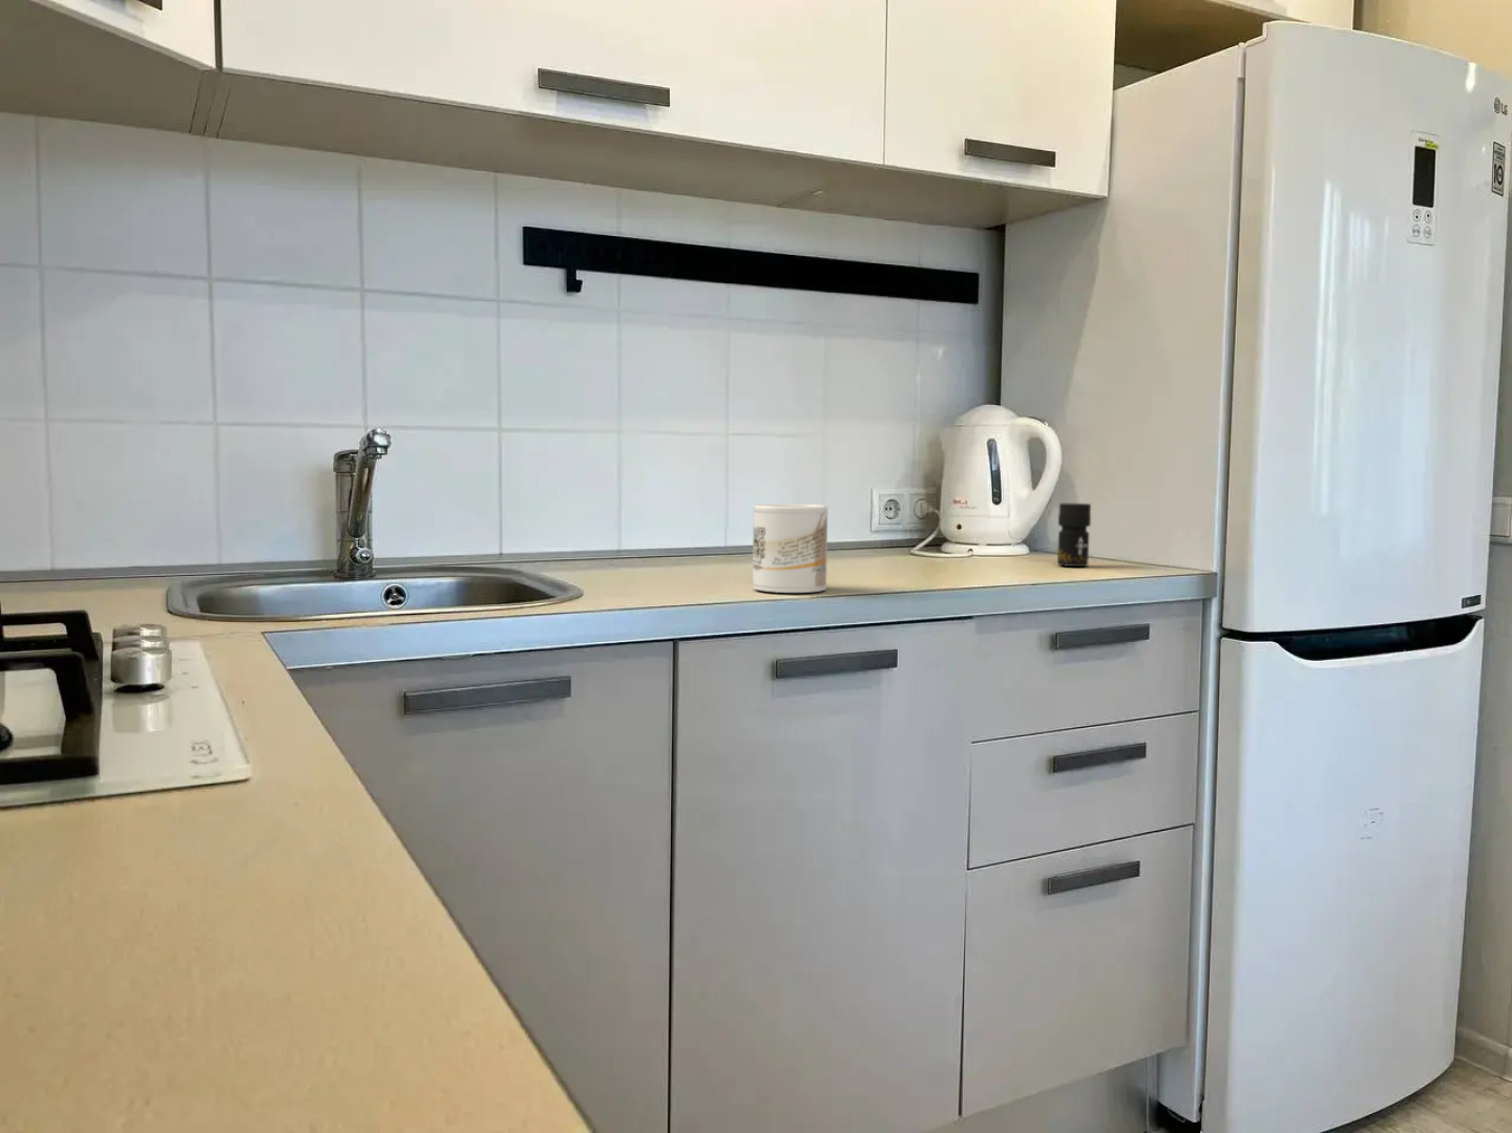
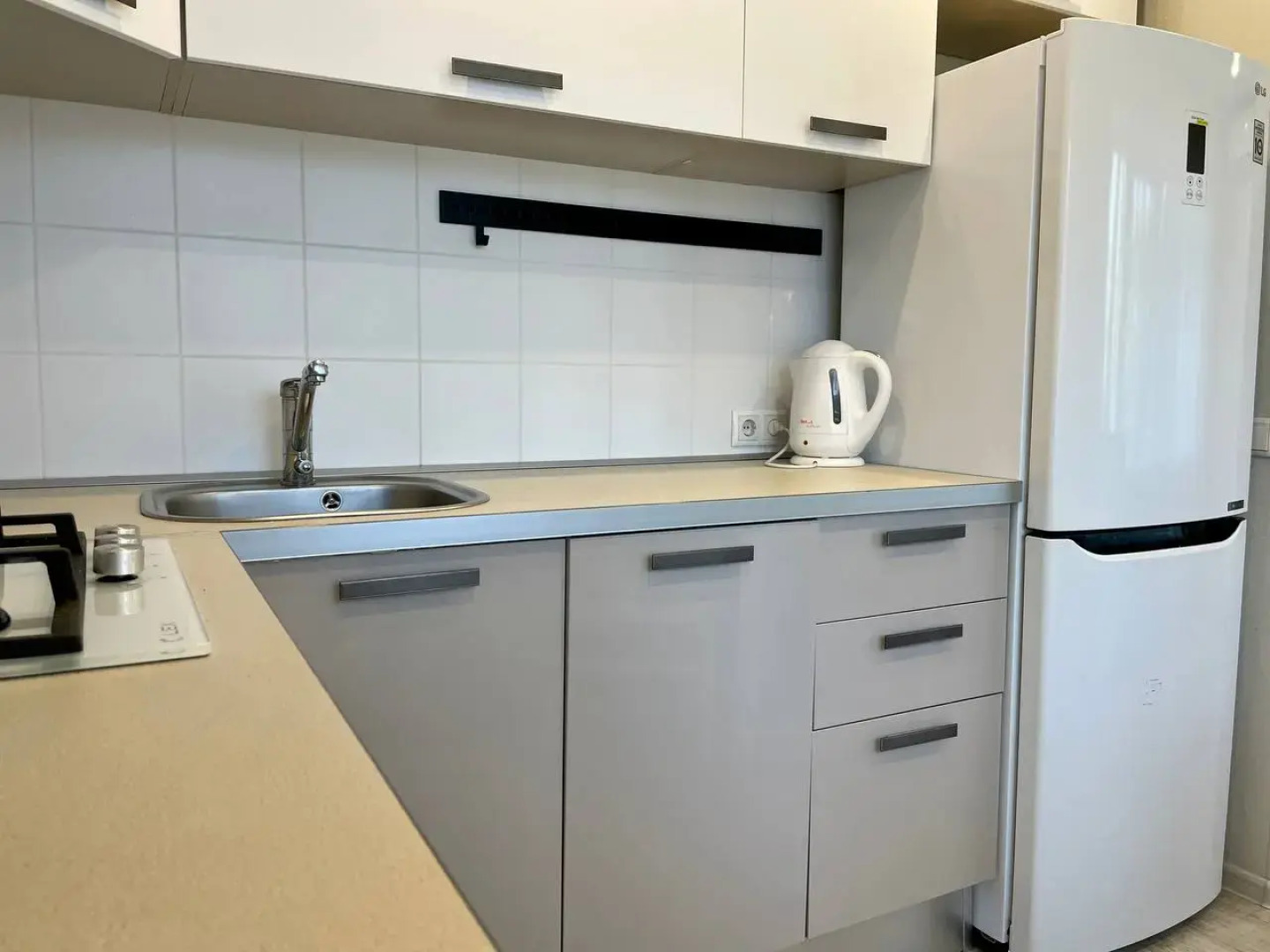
- jar [1056,502,1092,568]
- mug [751,502,829,594]
